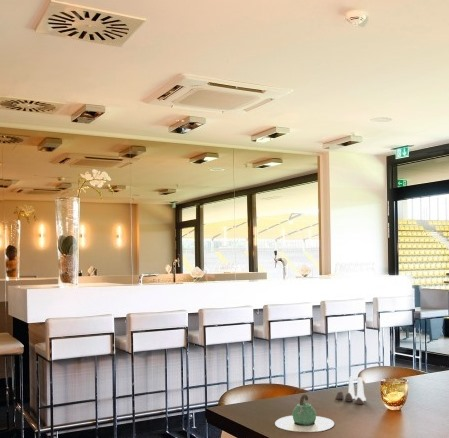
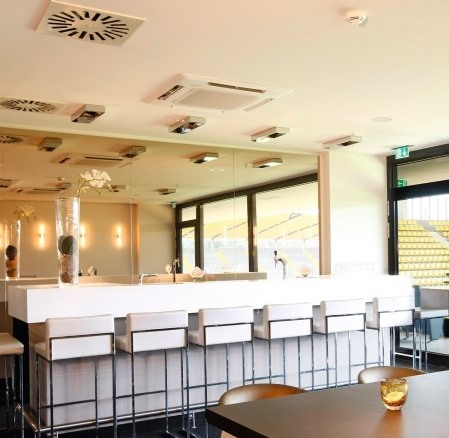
- salt and pepper shaker set [334,376,367,405]
- teapot [274,393,335,433]
